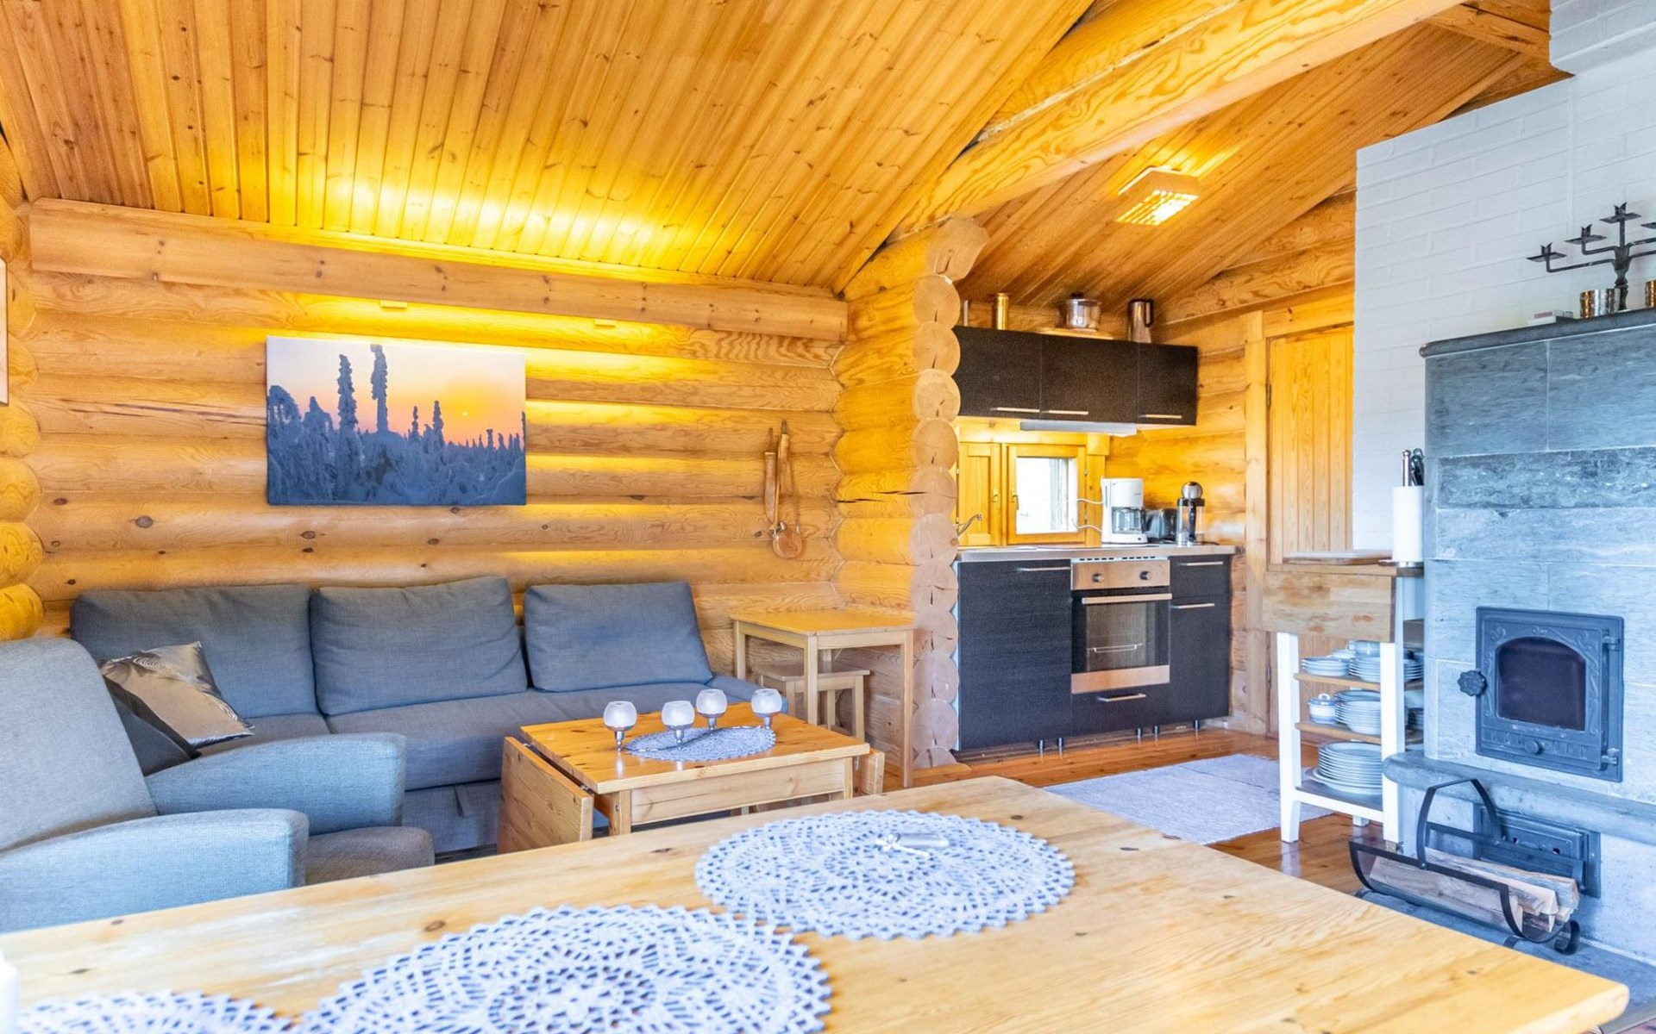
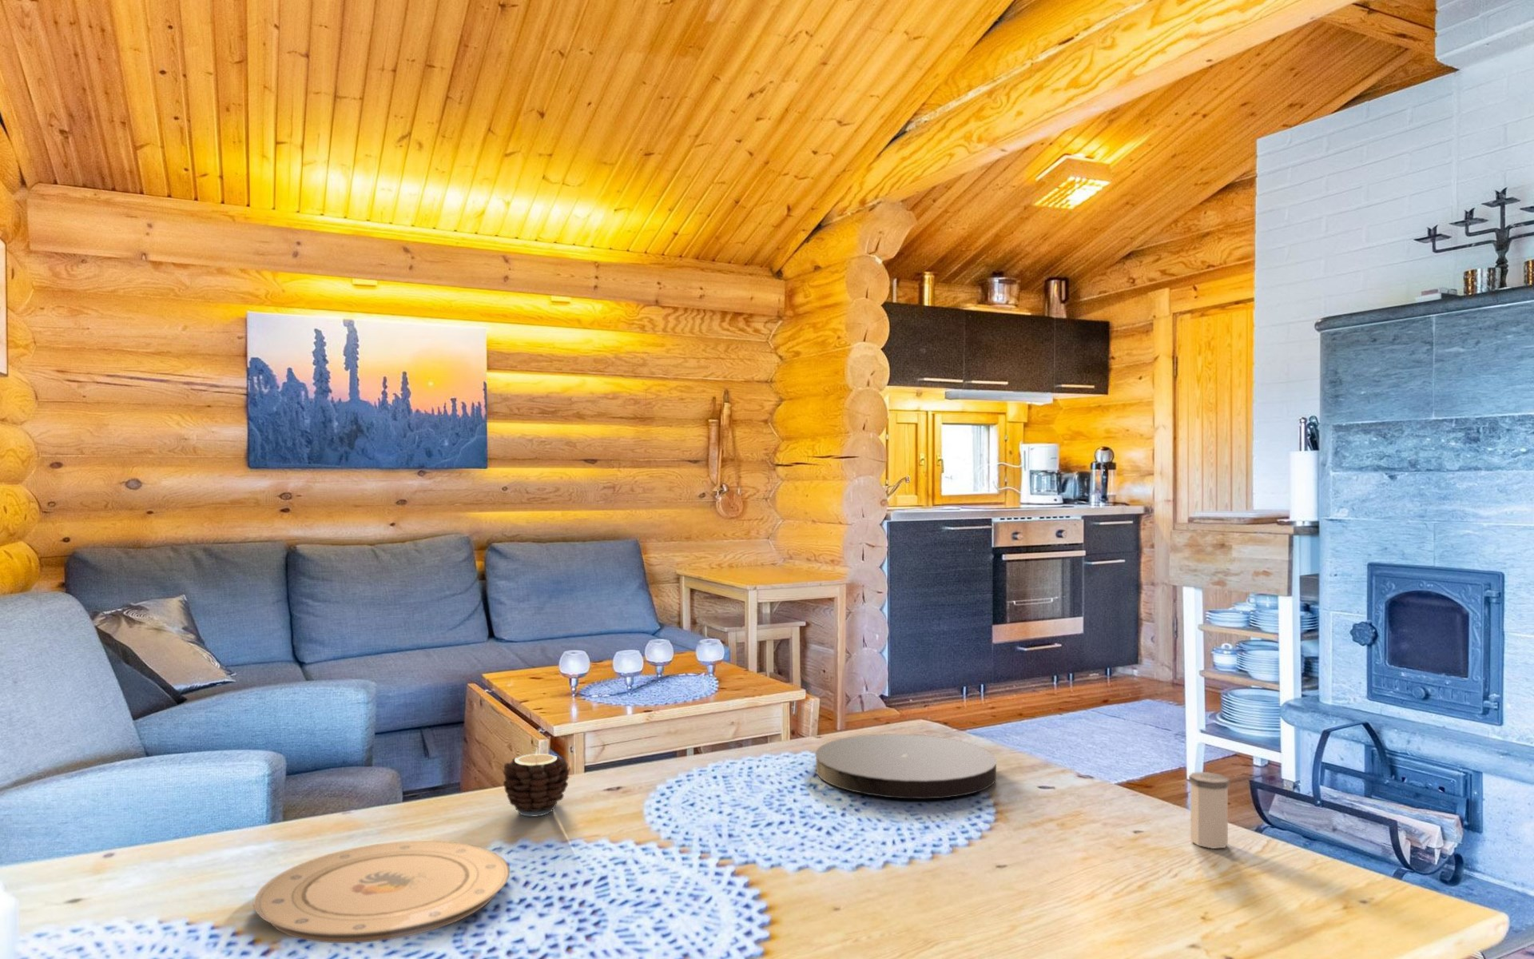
+ plate [253,840,510,944]
+ plate [814,734,997,800]
+ salt shaker [1188,771,1230,850]
+ candle [501,747,571,818]
